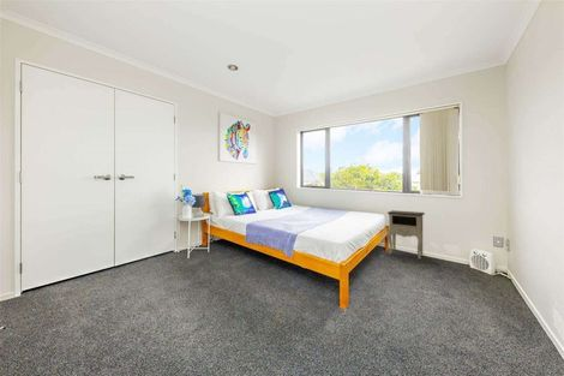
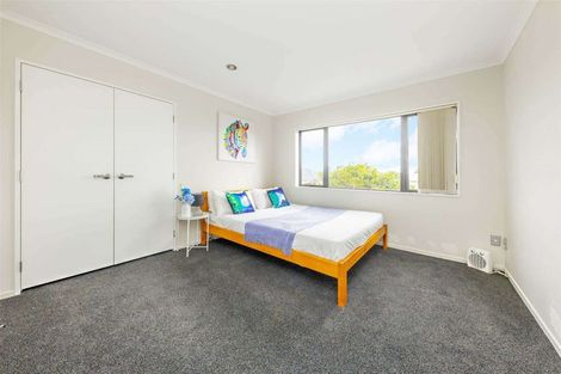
- nightstand [386,209,426,261]
